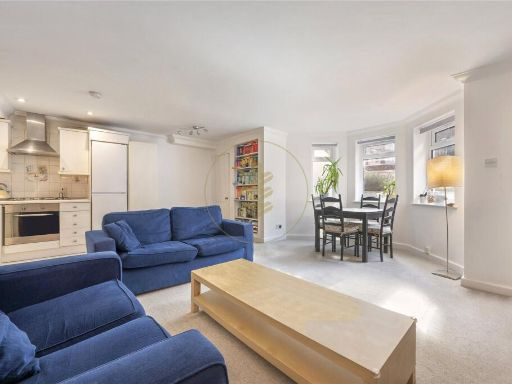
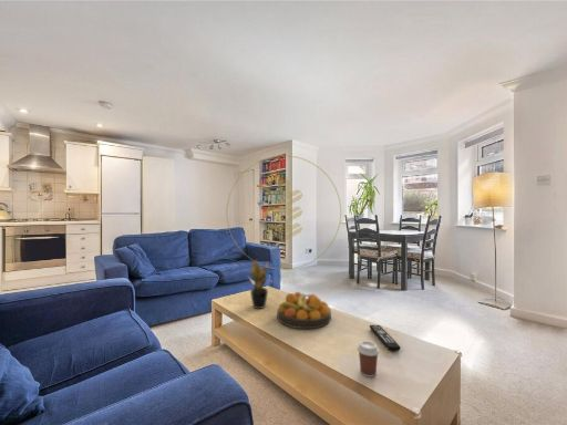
+ potted plant [245,259,275,310]
+ coffee cup [357,340,380,379]
+ remote control [369,324,402,352]
+ fruit bowl [276,291,332,330]
